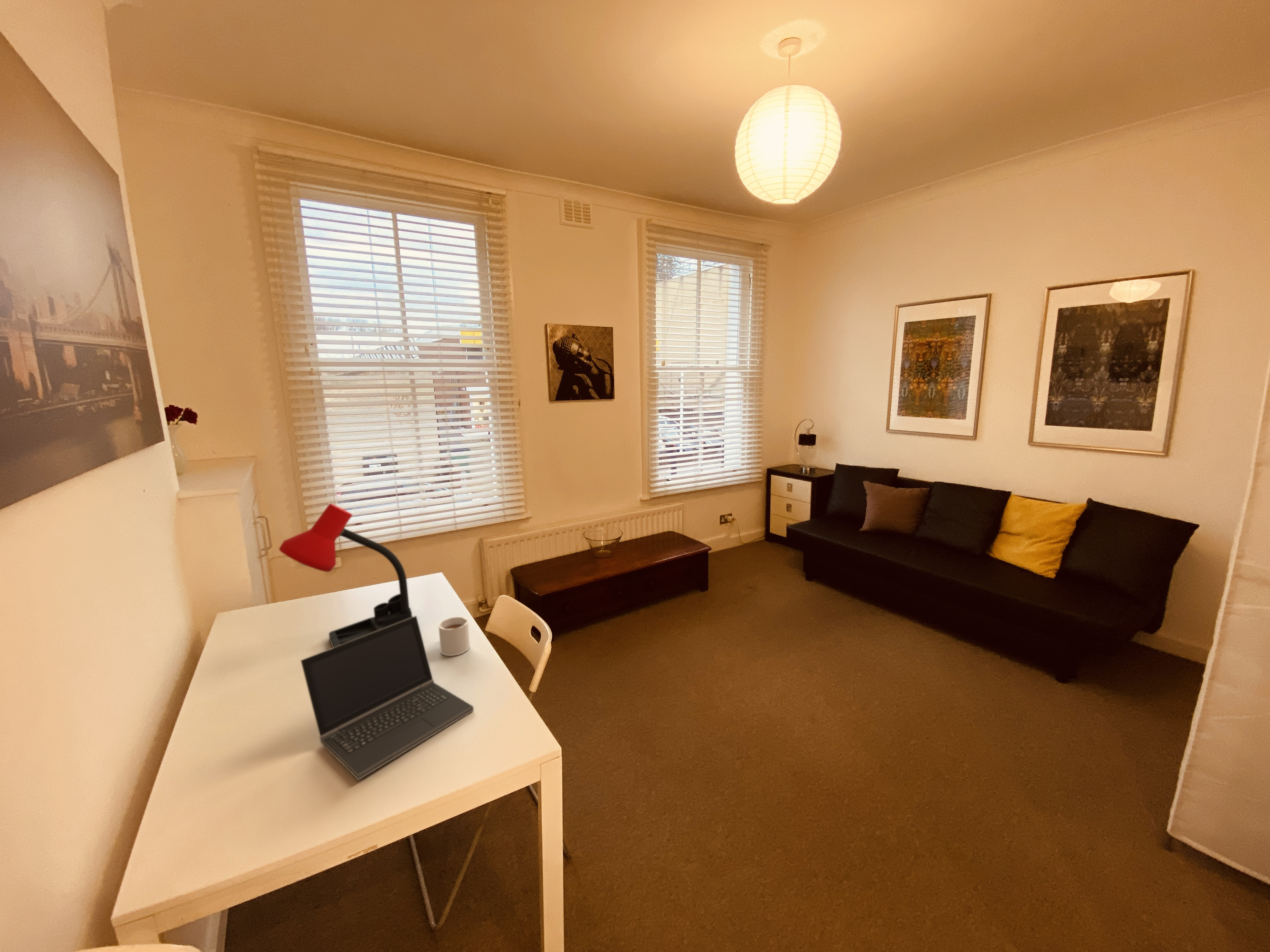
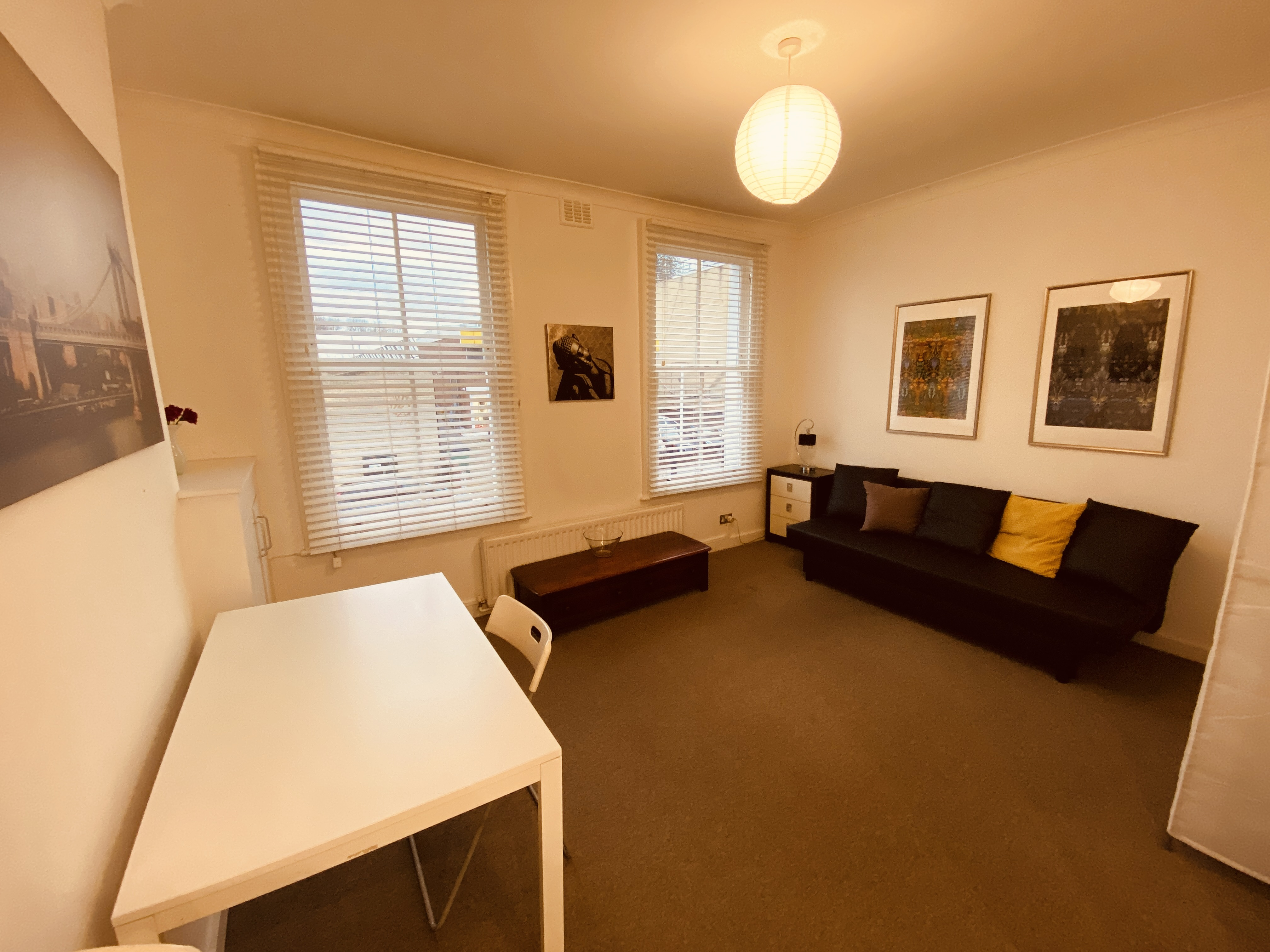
- mug [438,616,470,656]
- laptop computer [300,615,474,780]
- desk lamp [278,503,413,648]
